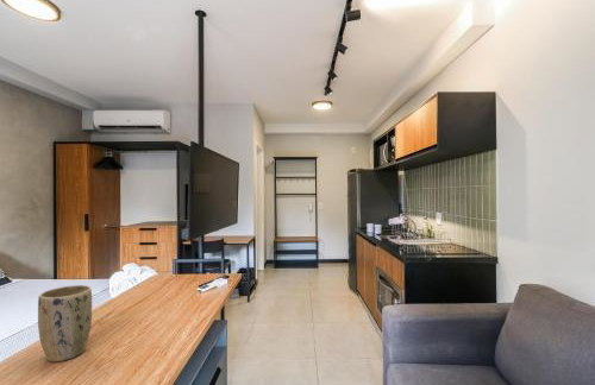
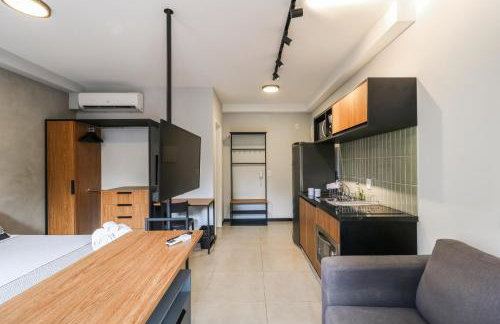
- plant pot [37,284,93,362]
